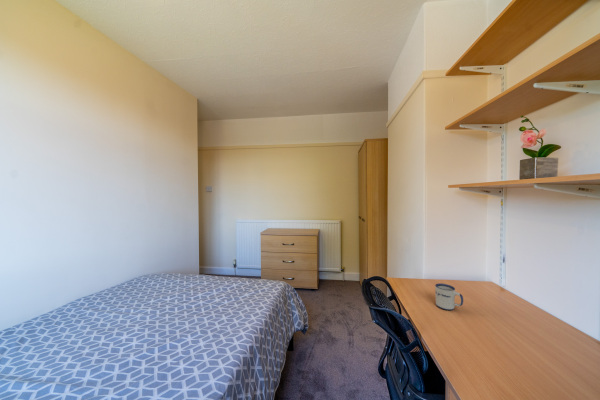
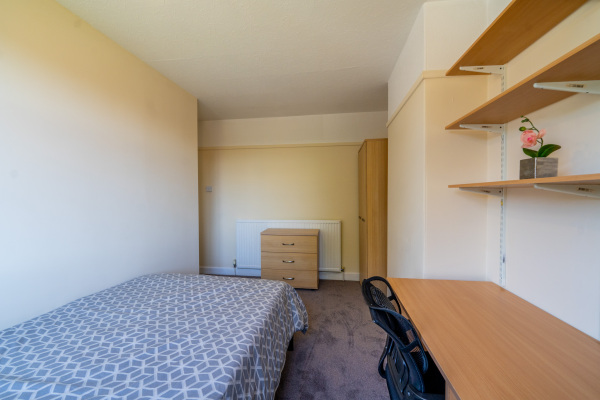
- mug [434,282,464,311]
